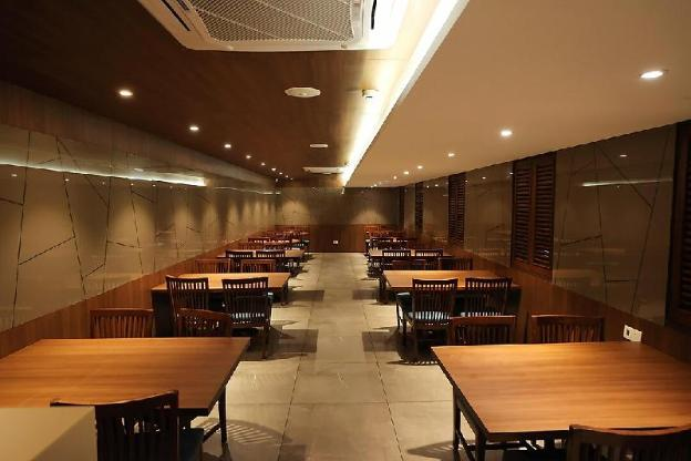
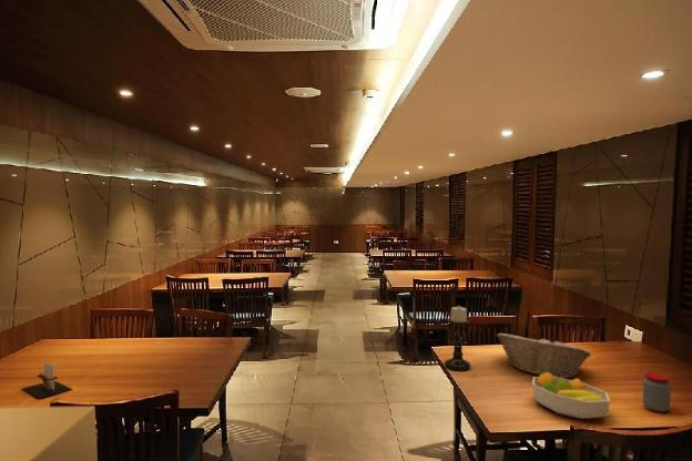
+ candle holder [444,305,472,372]
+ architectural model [21,361,72,399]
+ jar [642,371,672,413]
+ fruit basket [496,332,592,379]
+ fruit bowl [531,372,611,420]
